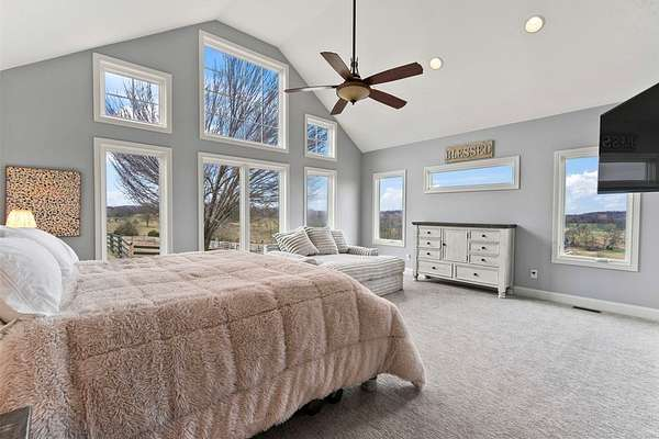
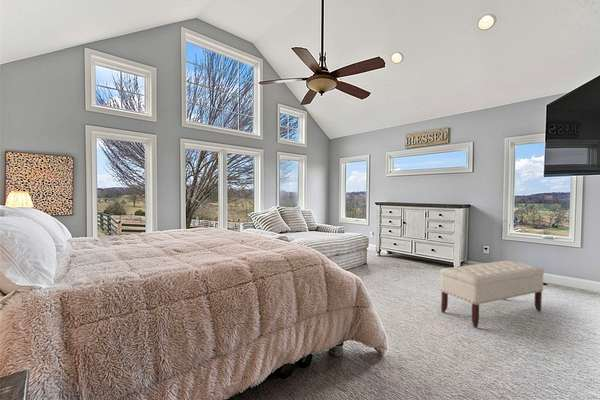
+ bench [439,260,545,329]
